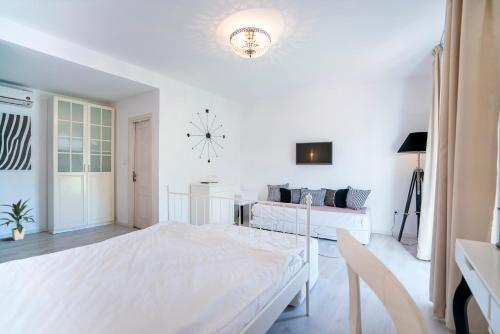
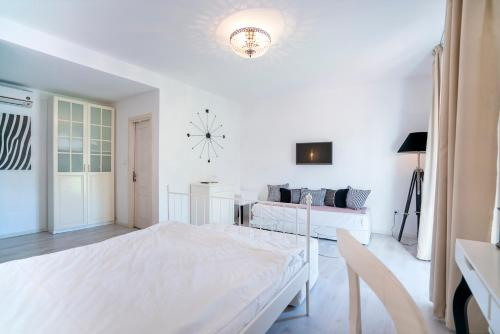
- indoor plant [0,198,37,241]
